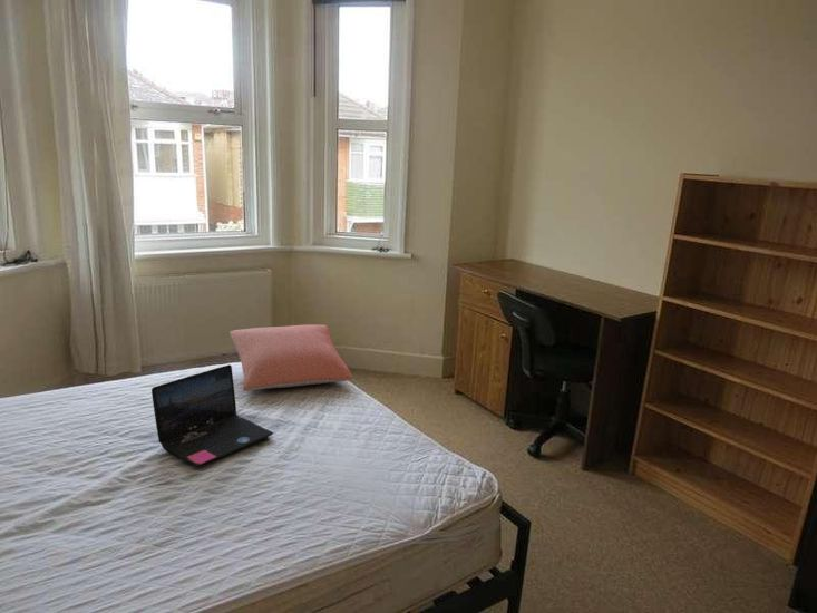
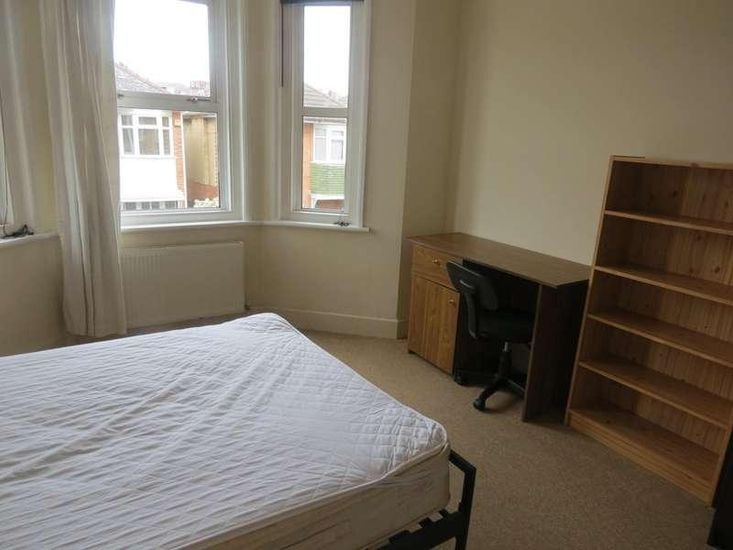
- laptop [150,363,274,467]
- pillow [228,323,353,392]
